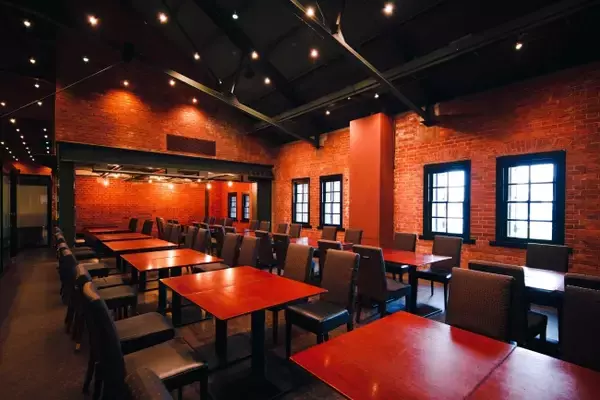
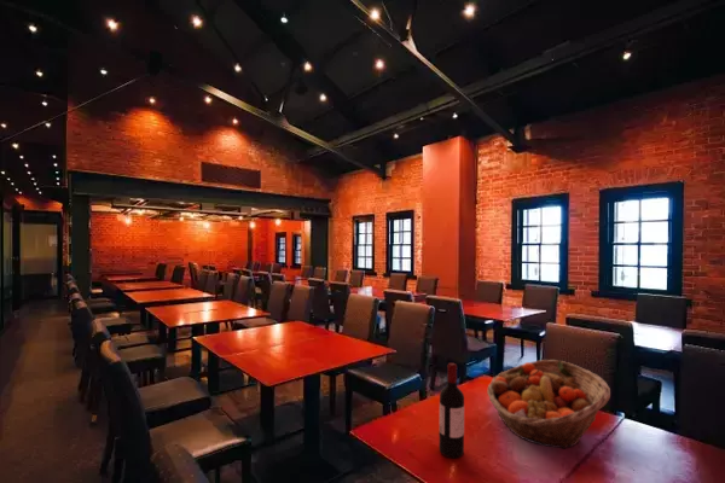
+ wine bottle [437,361,465,459]
+ fruit basket [486,359,611,450]
